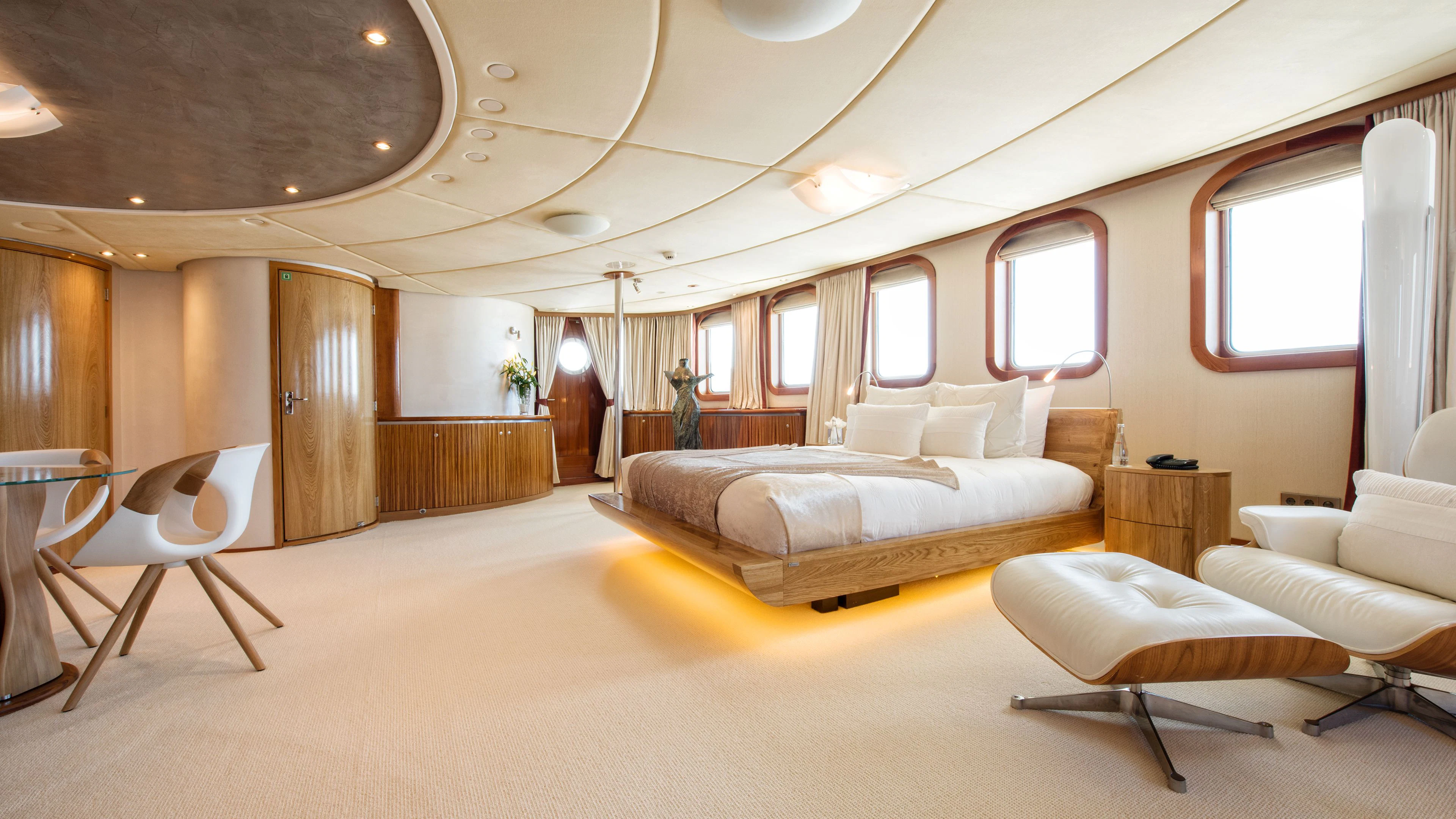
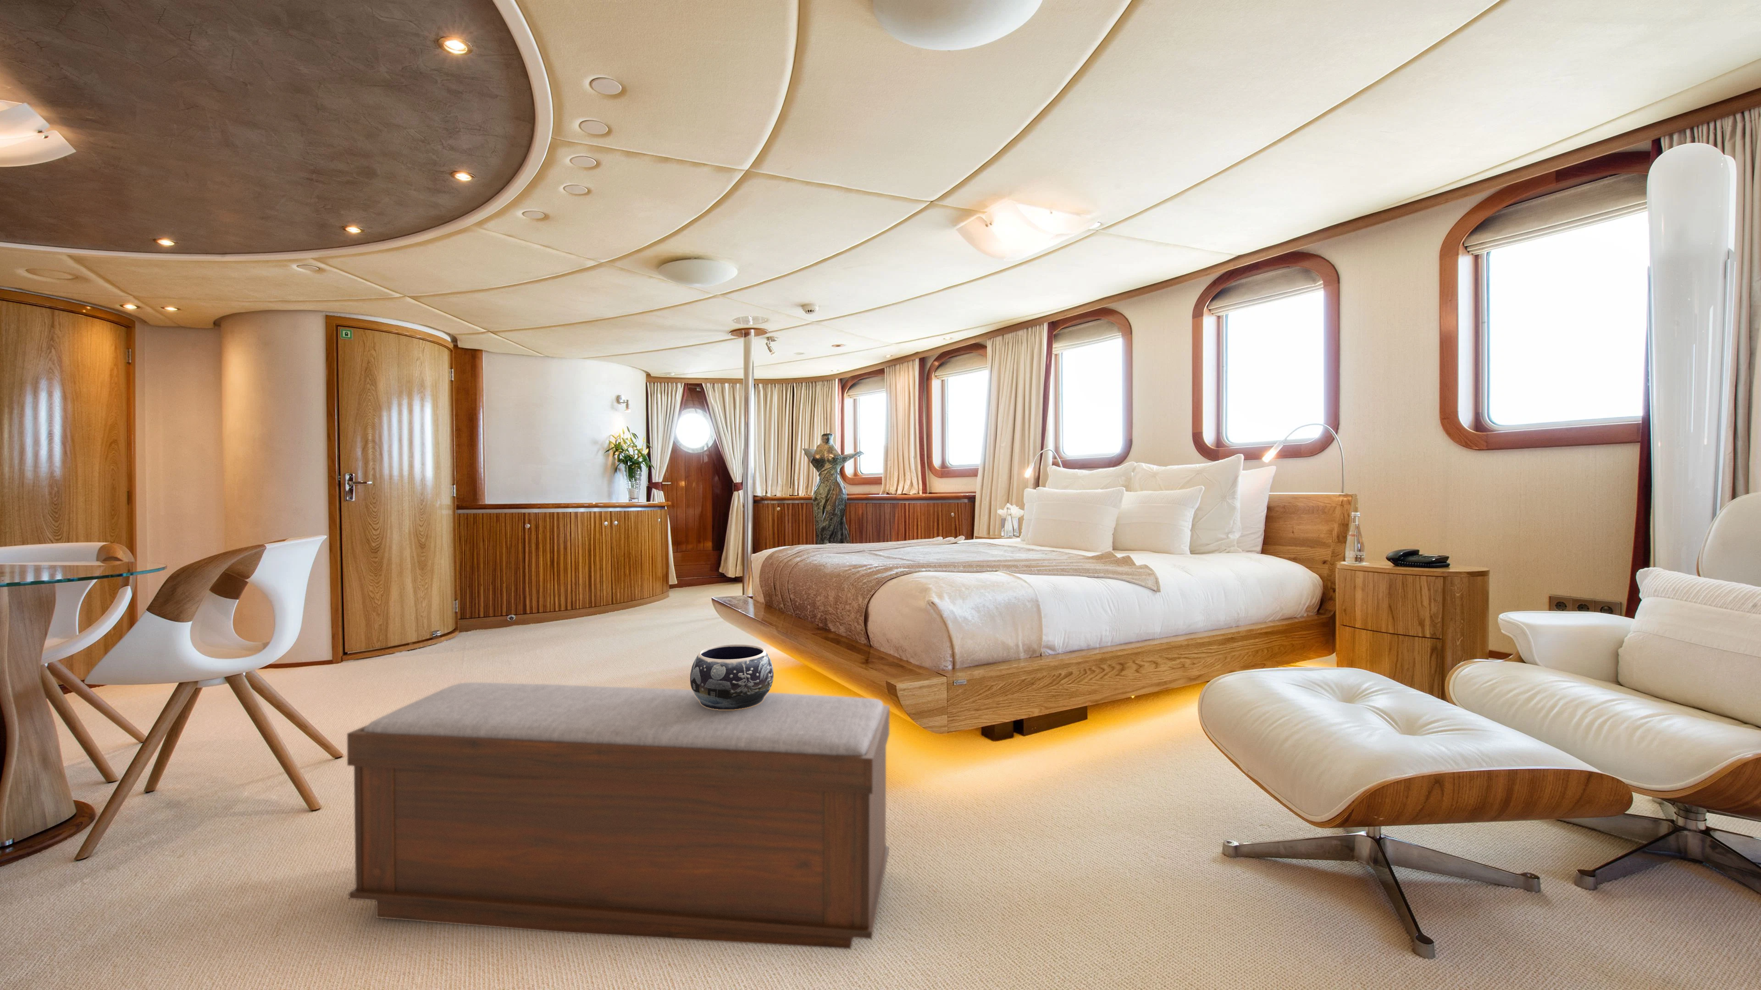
+ decorative bowl [689,644,774,710]
+ bench [347,682,890,950]
